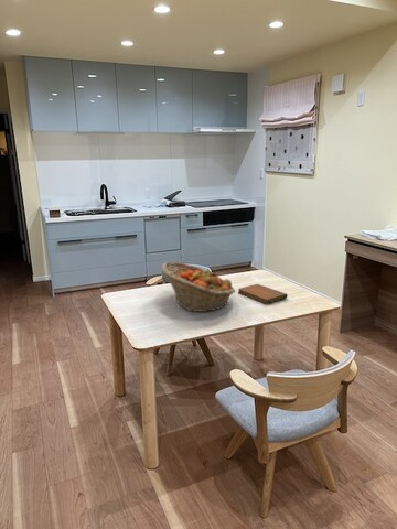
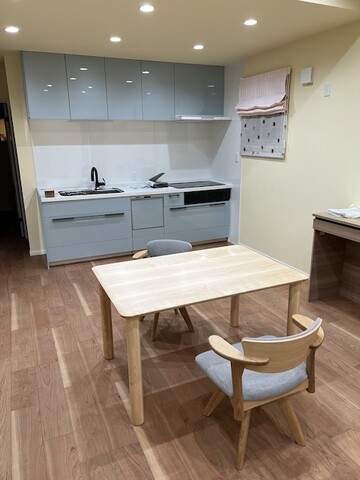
- notebook [237,283,288,305]
- fruit basket [160,261,236,313]
